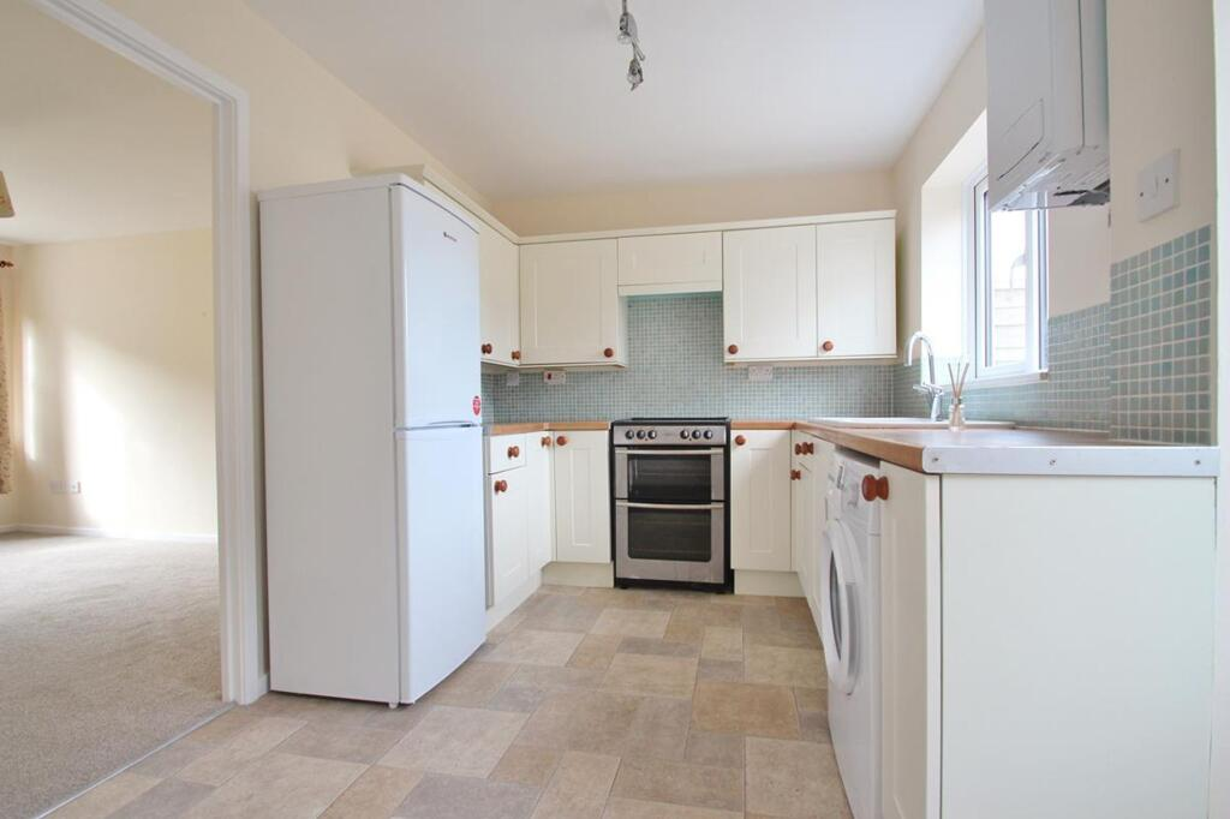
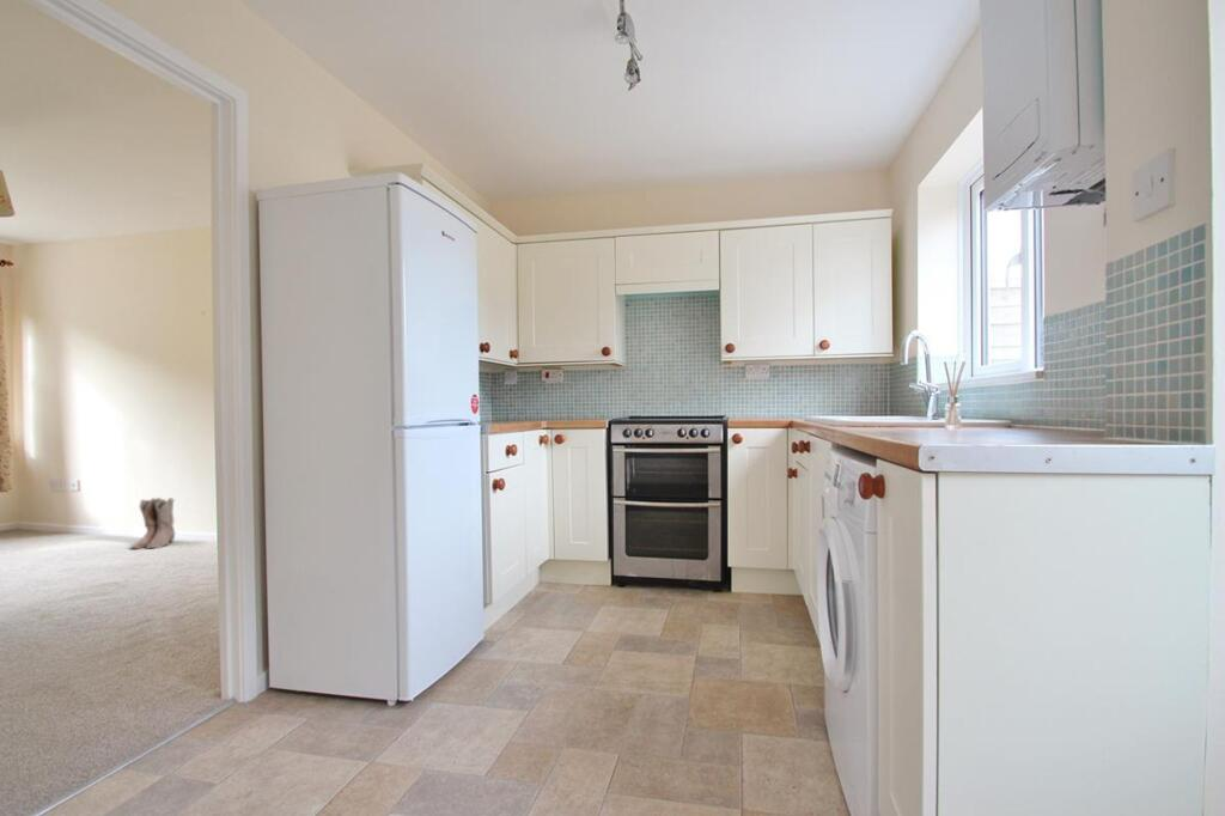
+ boots [128,497,176,550]
